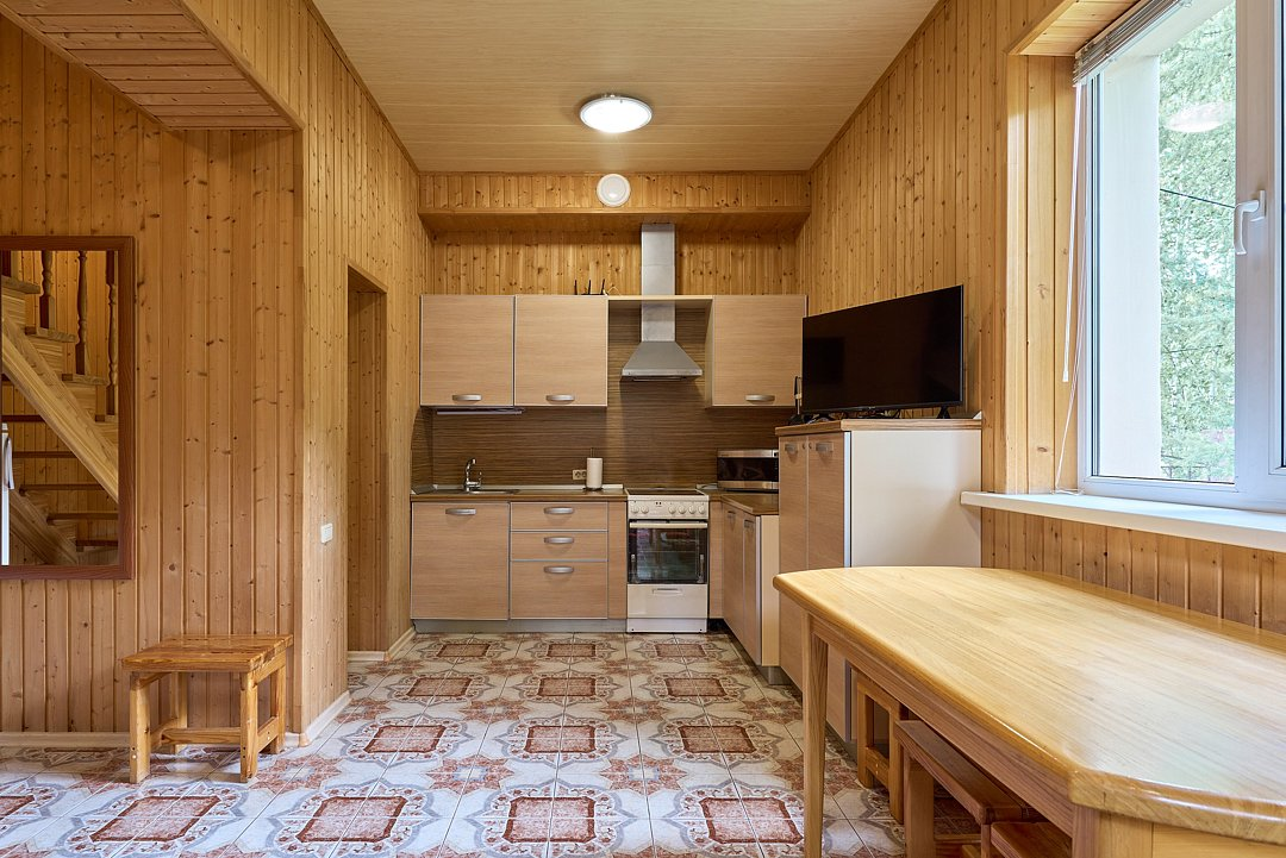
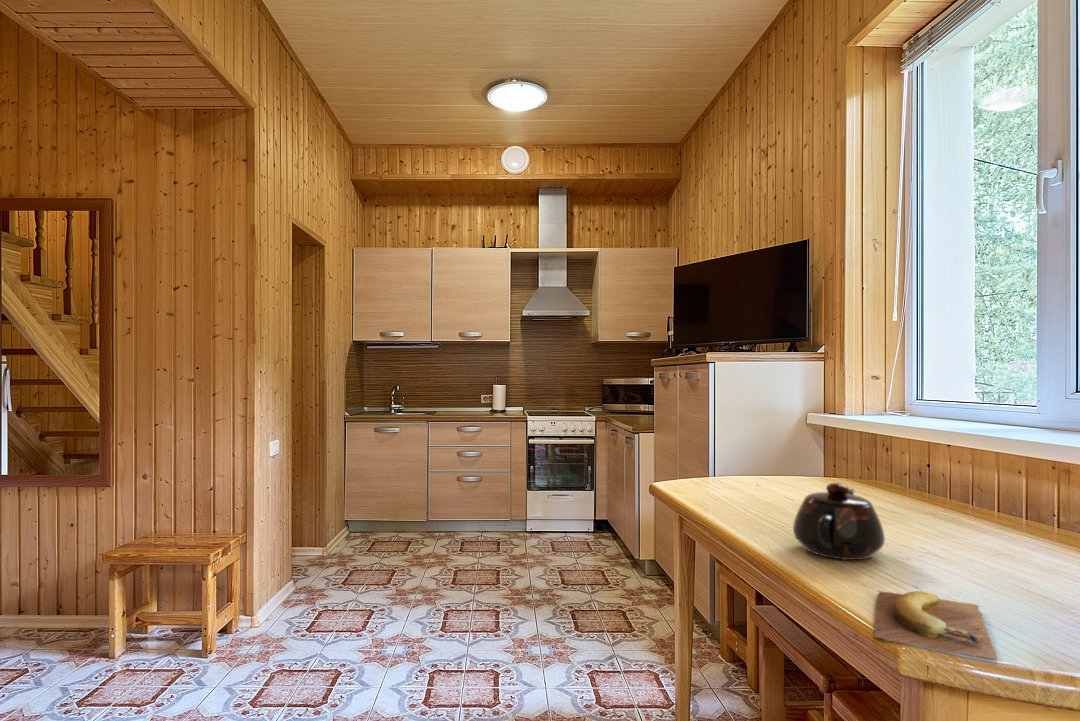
+ banana [873,590,999,659]
+ teapot [792,482,886,561]
